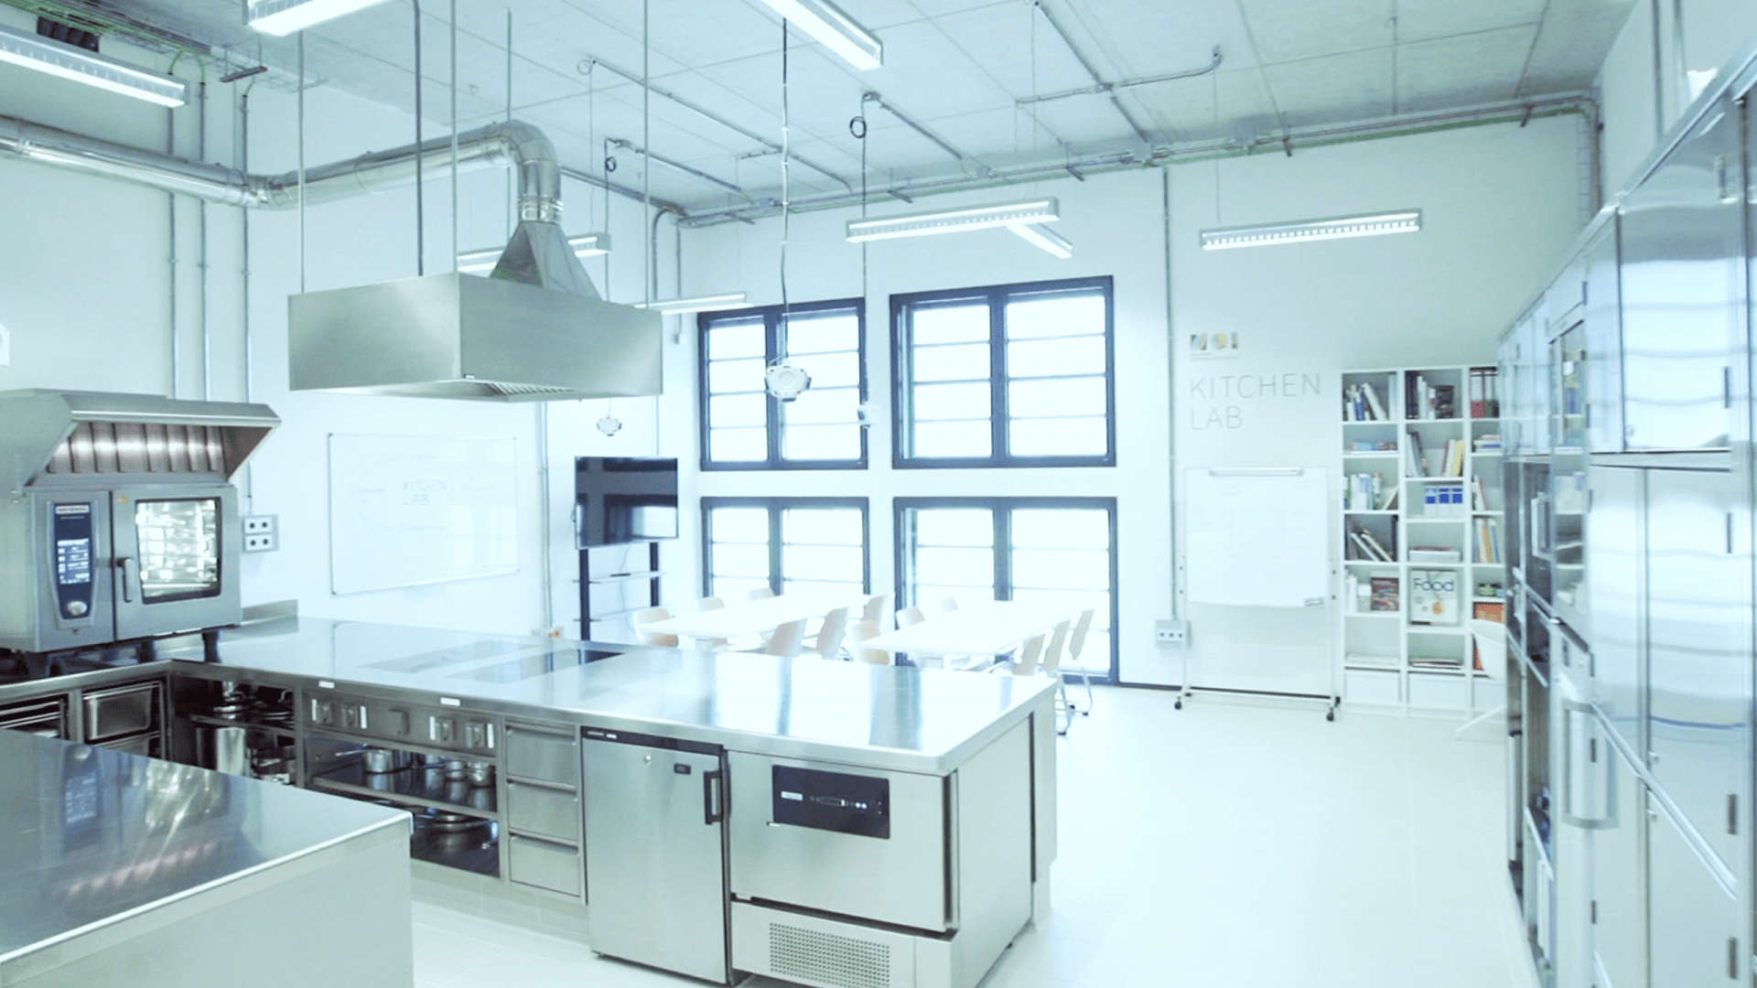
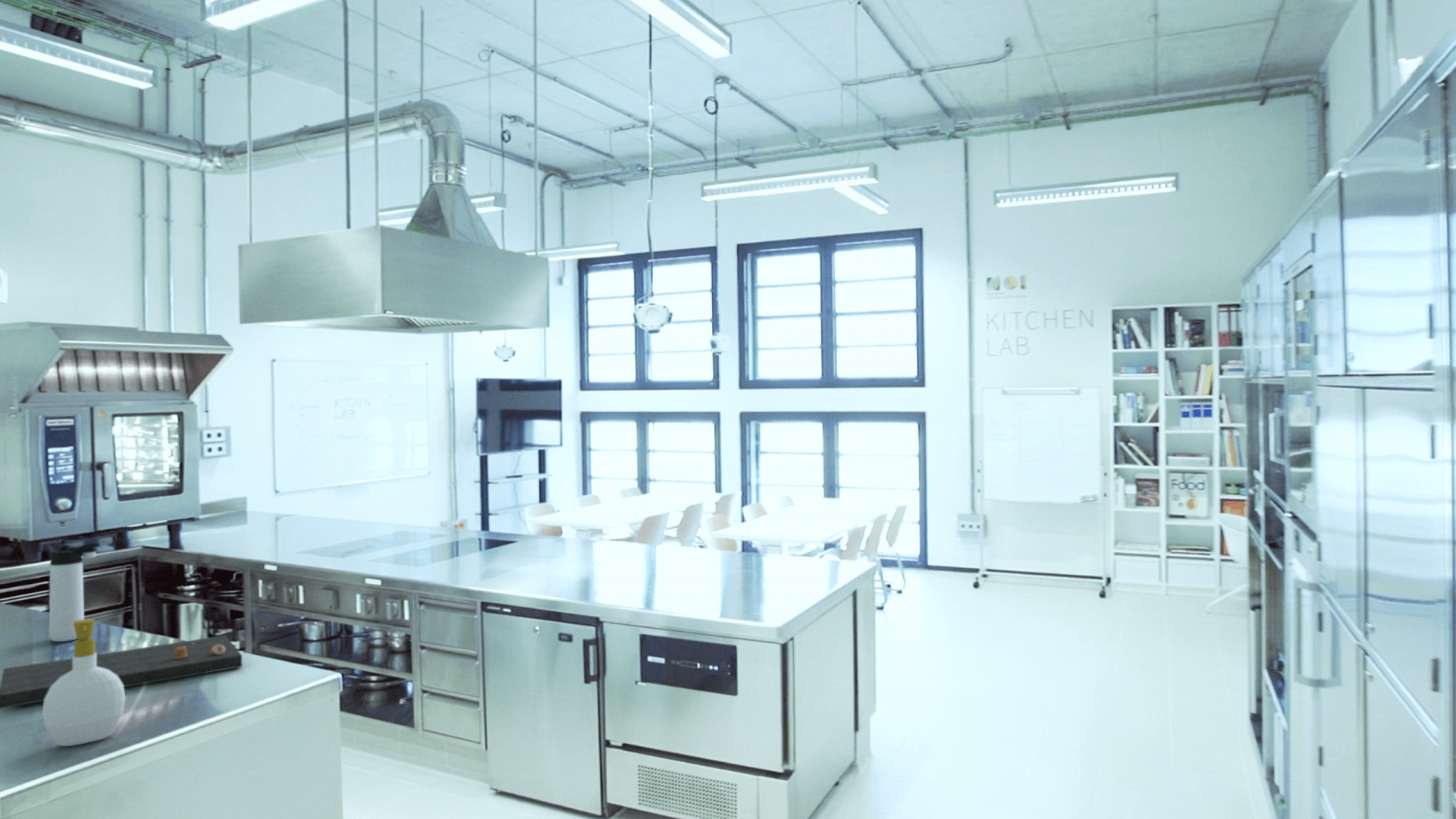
+ thermos bottle [49,541,101,642]
+ soap bottle [42,618,127,747]
+ cutting board [0,635,243,709]
